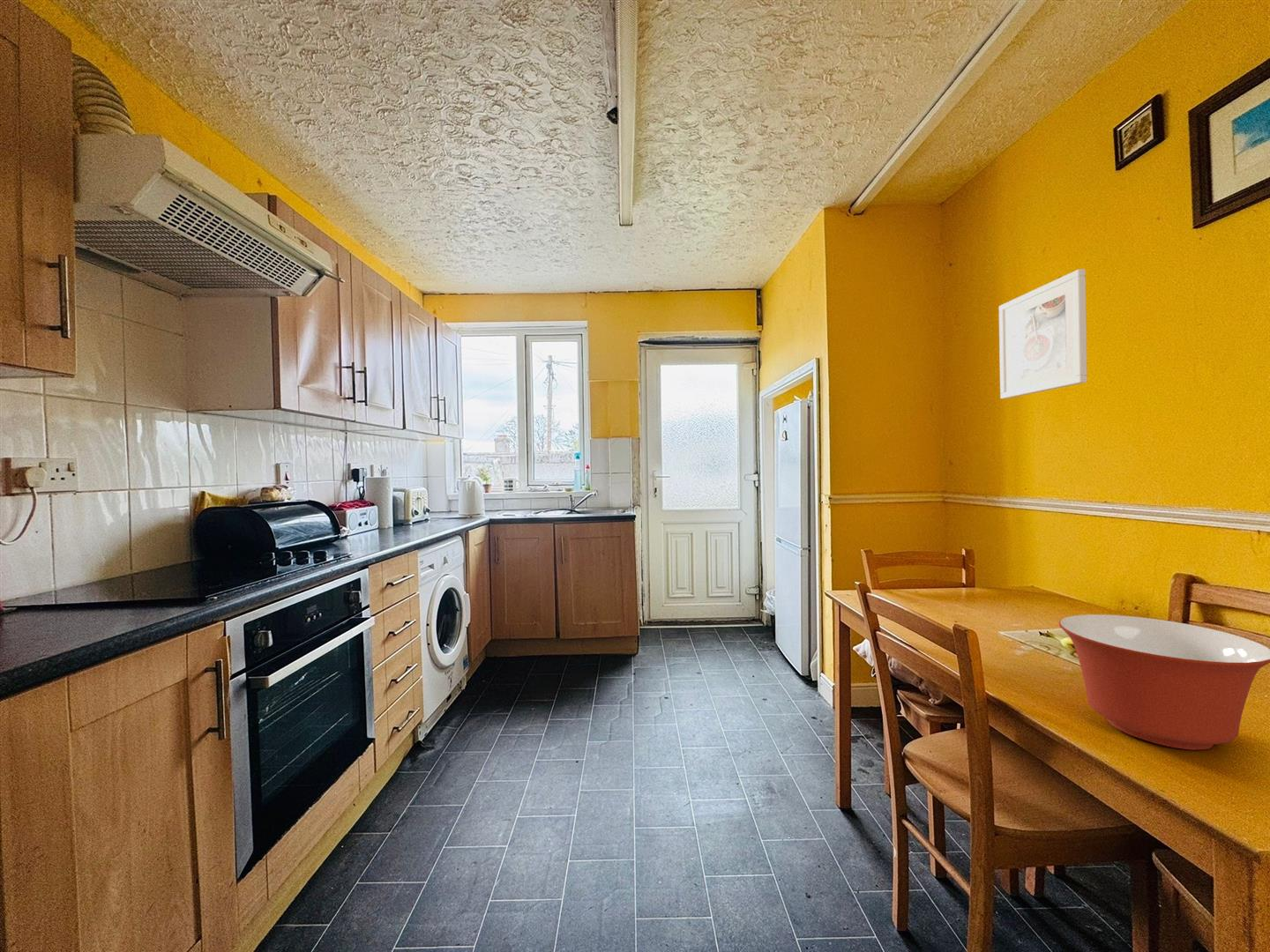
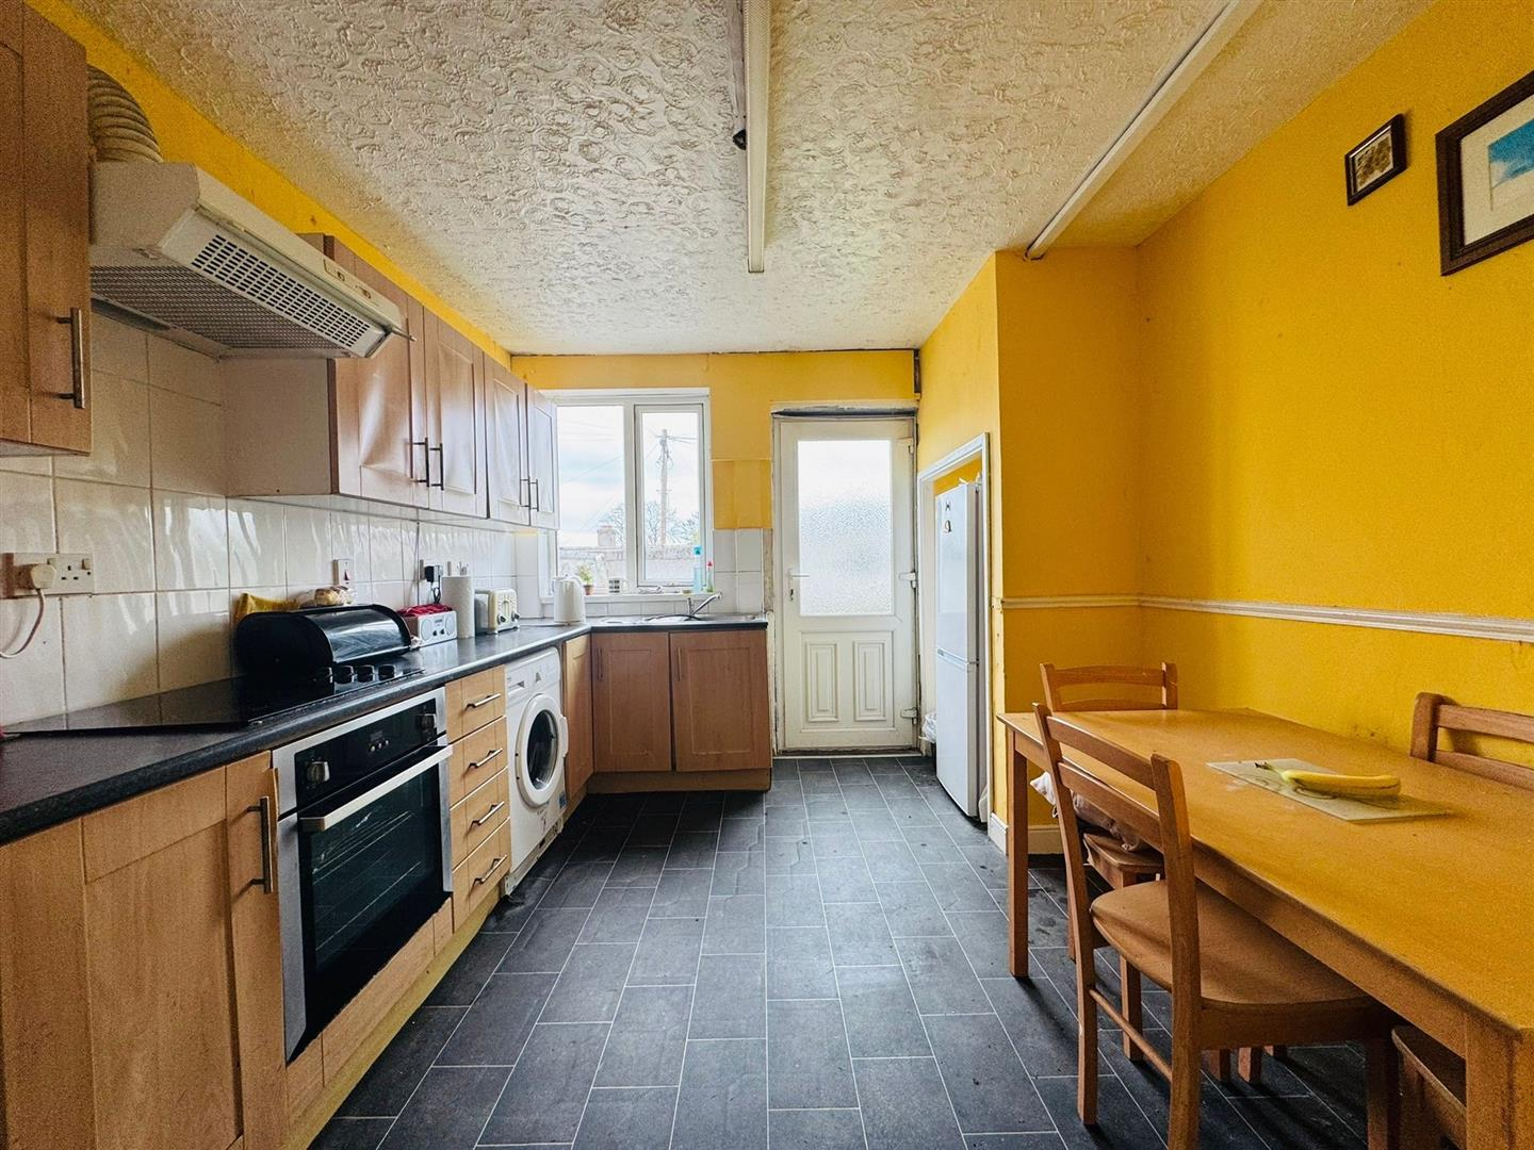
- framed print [998,268,1088,399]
- mixing bowl [1058,614,1270,751]
